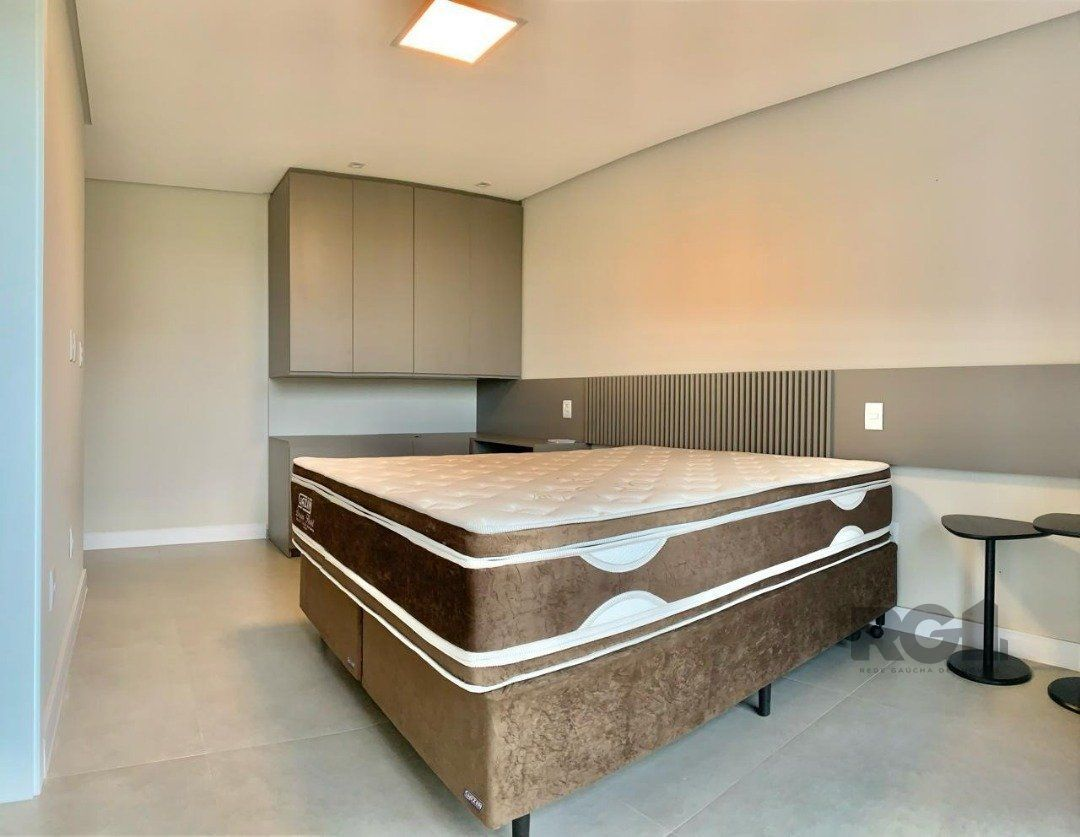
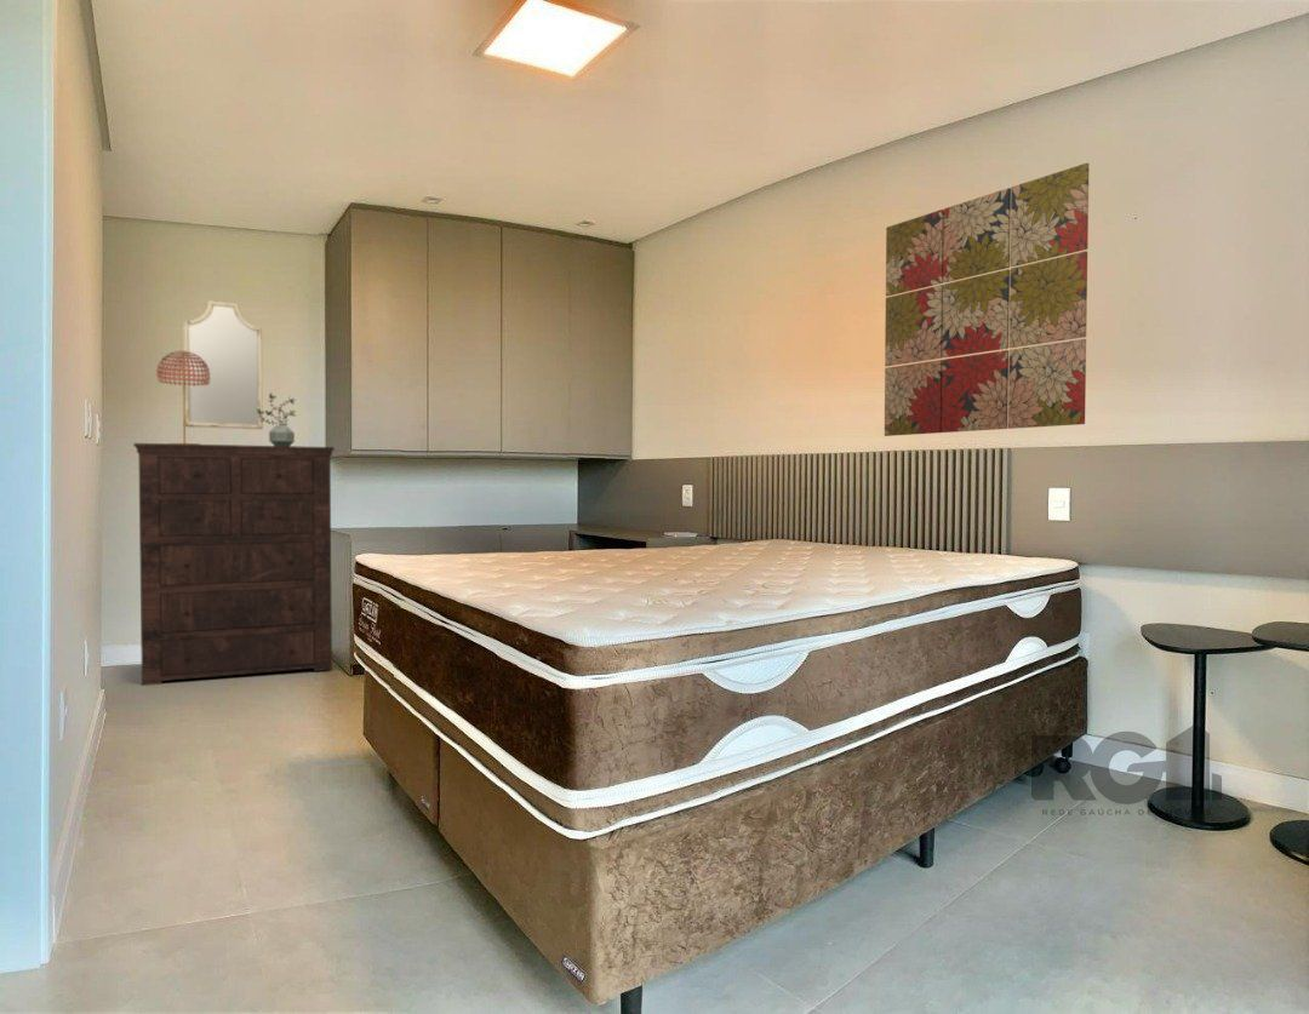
+ table lamp [155,350,210,445]
+ potted plant [257,393,297,446]
+ home mirror [182,299,264,430]
+ wall art [884,162,1091,437]
+ dresser [132,442,336,687]
